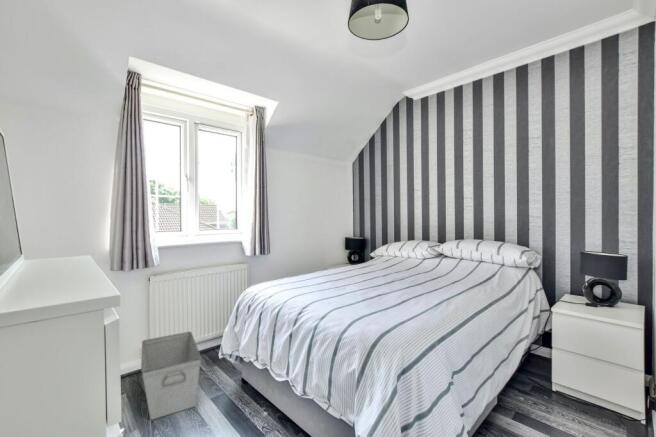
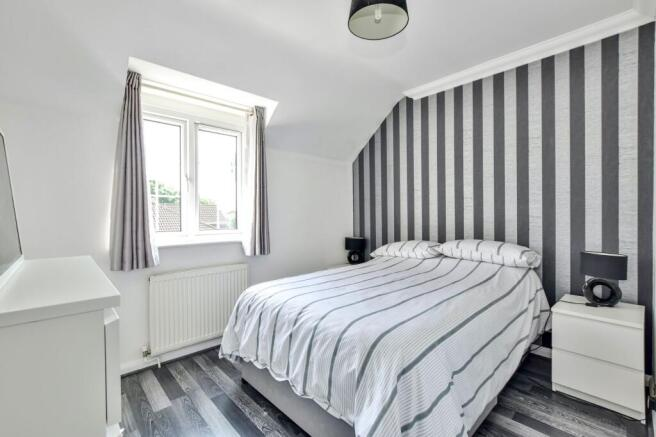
- storage bin [140,331,202,421]
